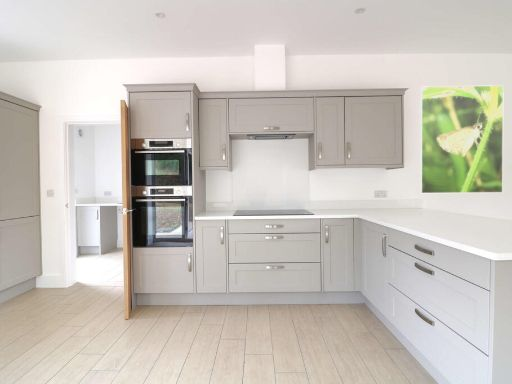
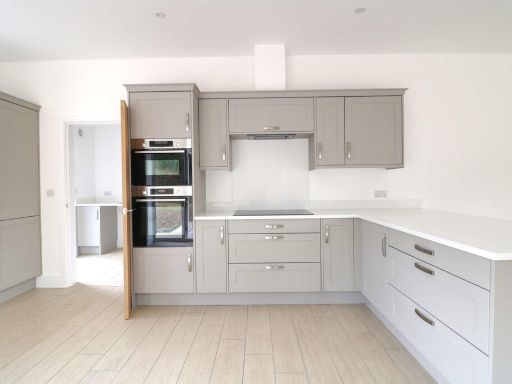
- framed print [419,84,505,194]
